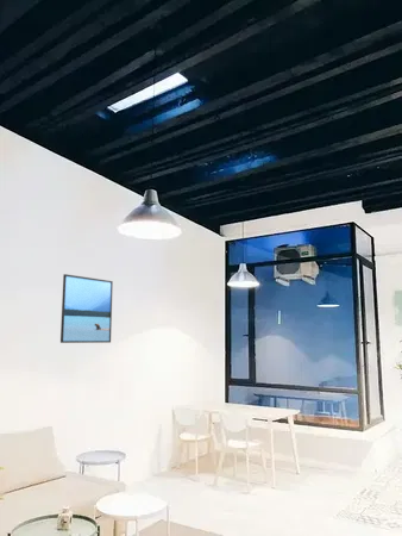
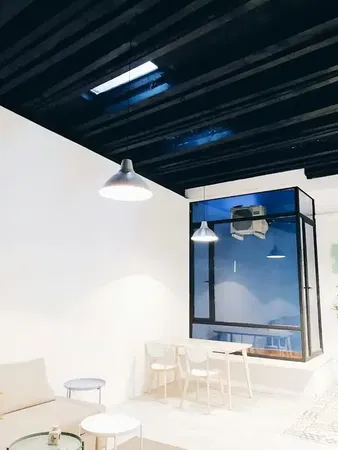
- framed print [59,273,114,344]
